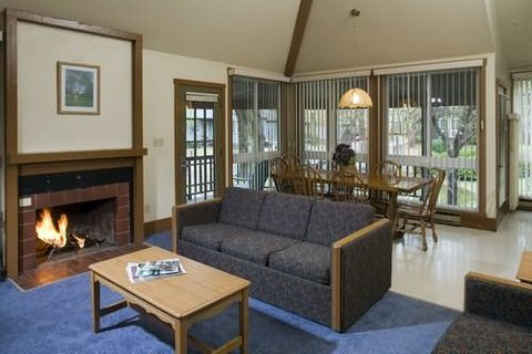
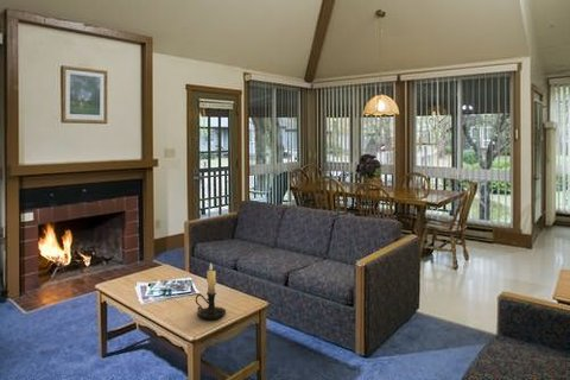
+ candle holder [195,261,227,321]
